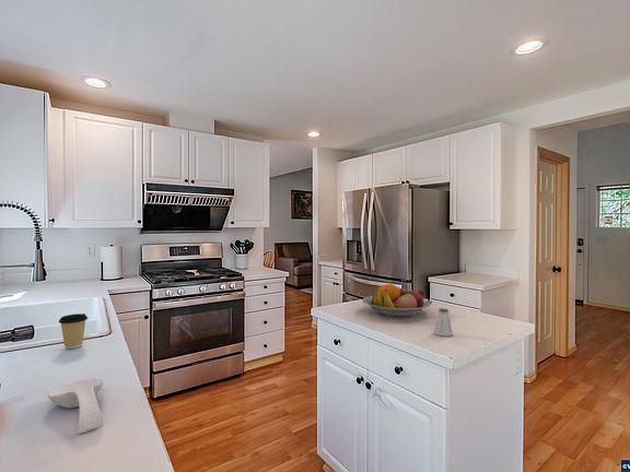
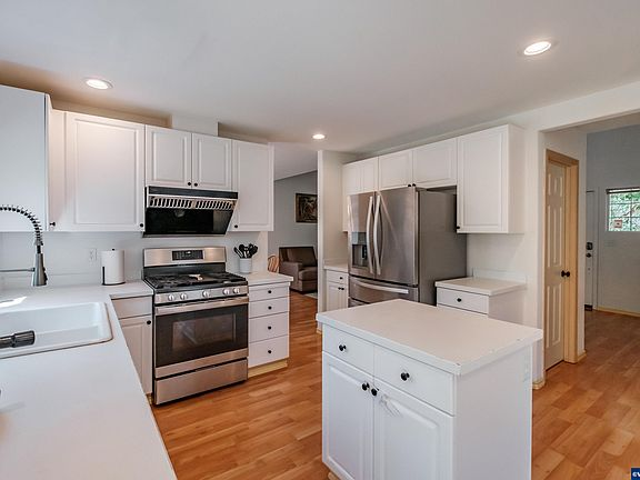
- fruit bowl [361,283,433,318]
- coffee cup [58,312,89,350]
- saltshaker [433,307,454,338]
- spoon rest [47,377,104,435]
